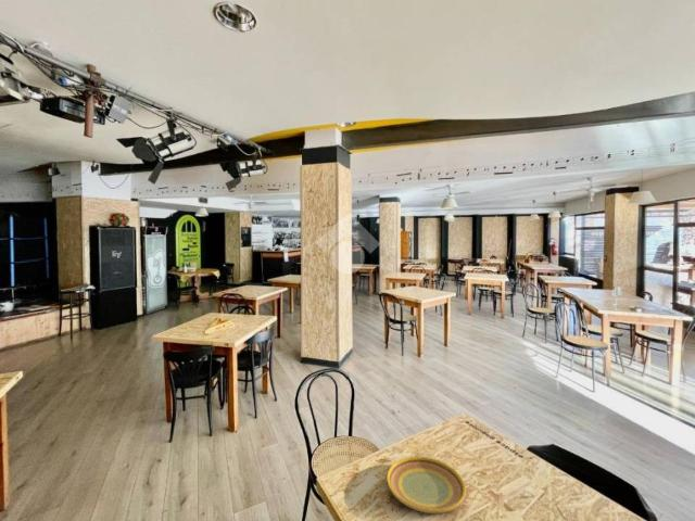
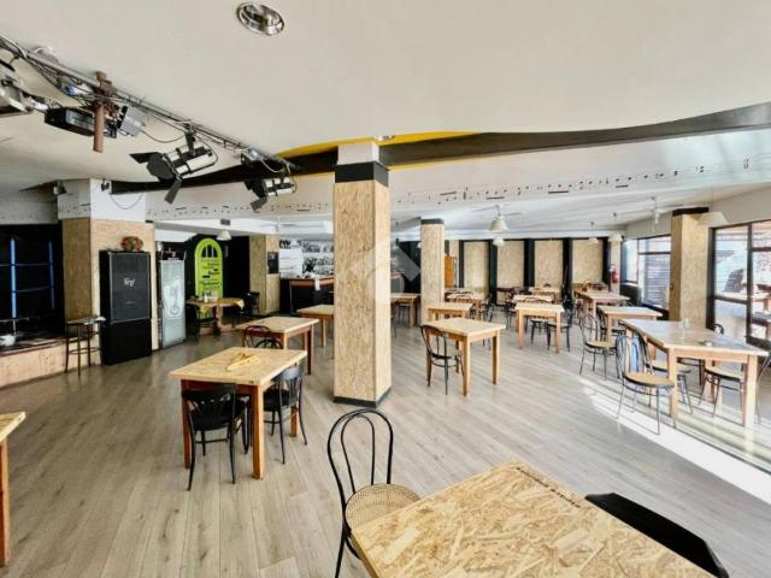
- plate [386,456,467,514]
